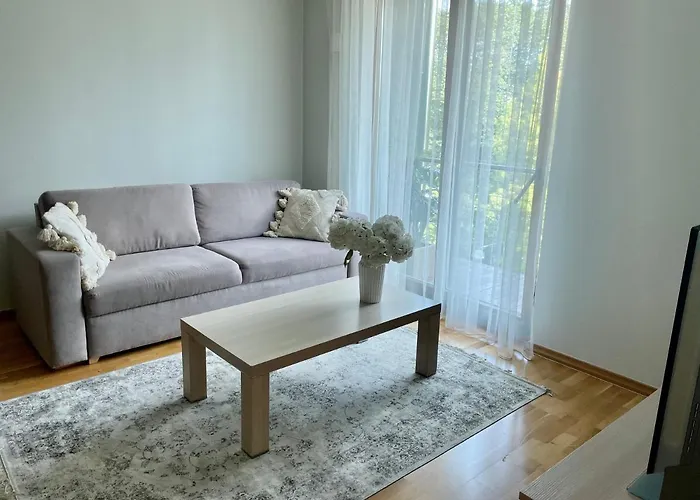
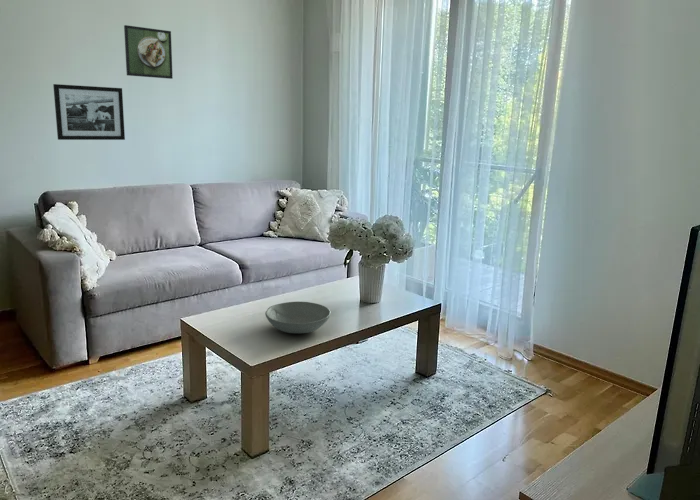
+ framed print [123,24,174,80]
+ picture frame [52,83,126,141]
+ bowl [264,301,331,334]
